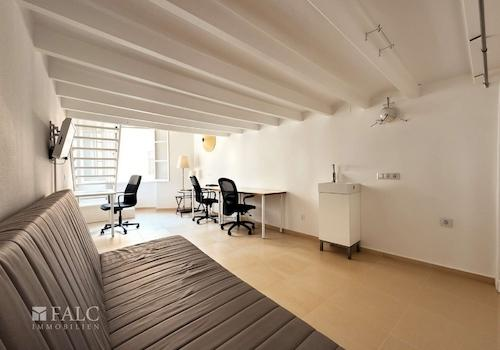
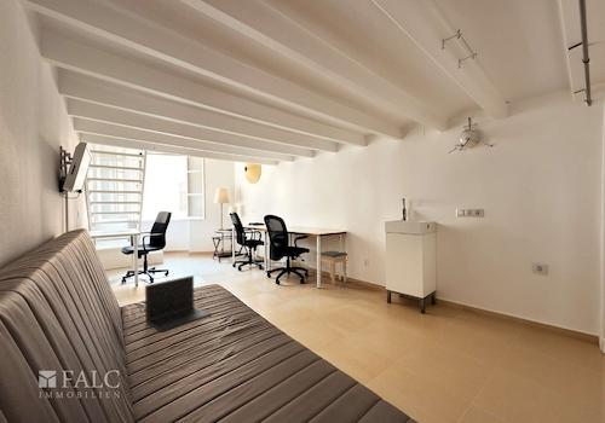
+ footstool [315,250,348,286]
+ laptop [144,274,212,334]
